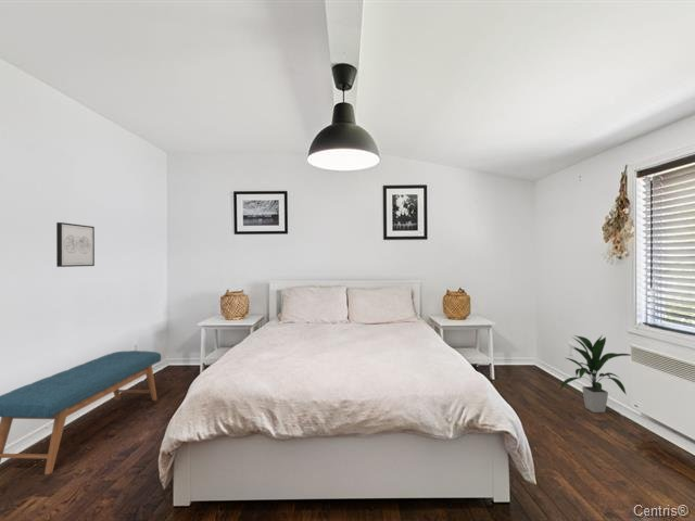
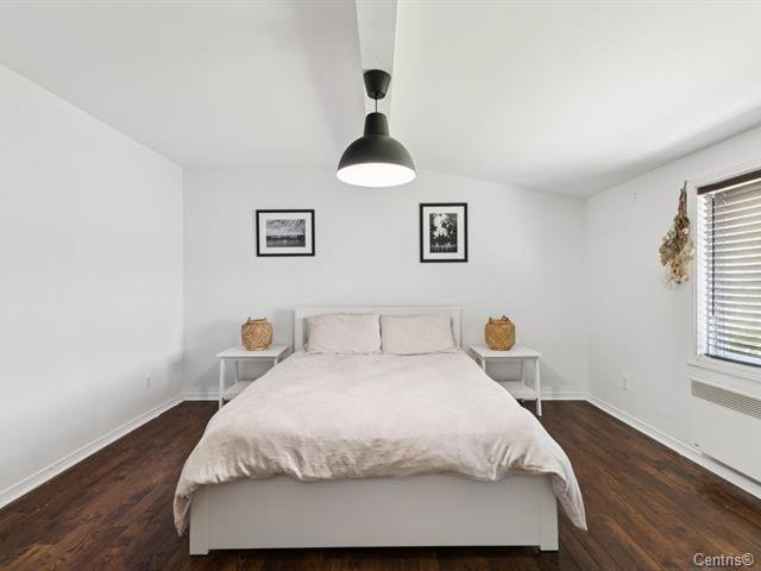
- bench [0,350,162,475]
- indoor plant [557,334,632,414]
- wall art [55,221,96,268]
